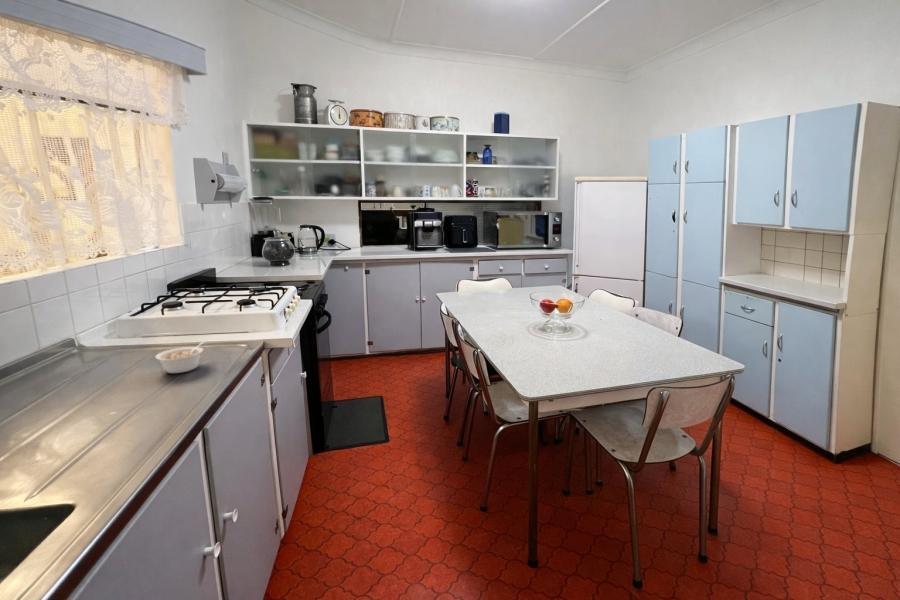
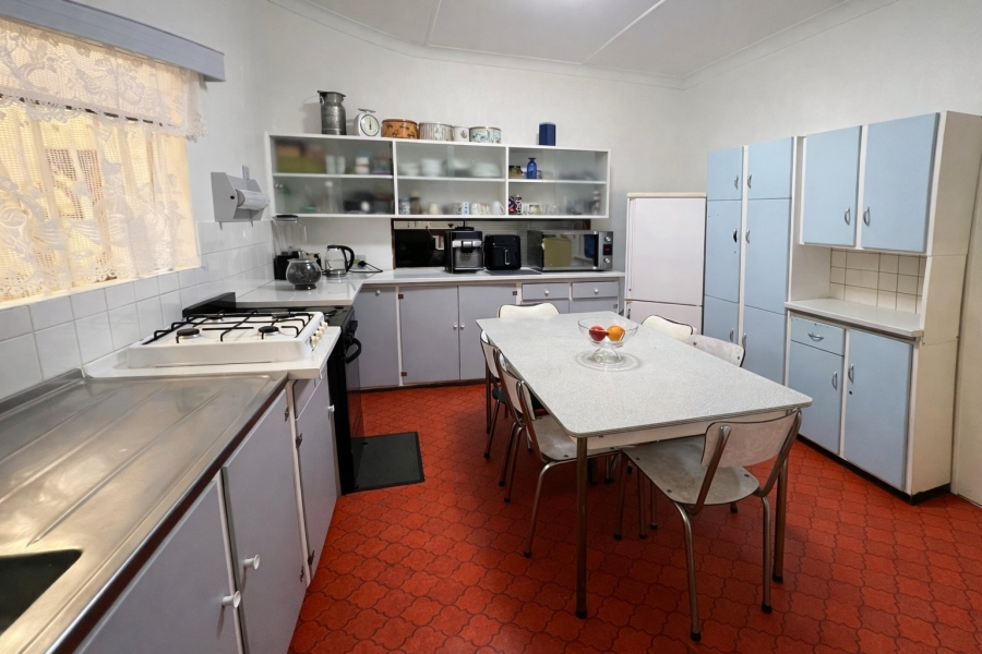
- legume [154,340,205,374]
